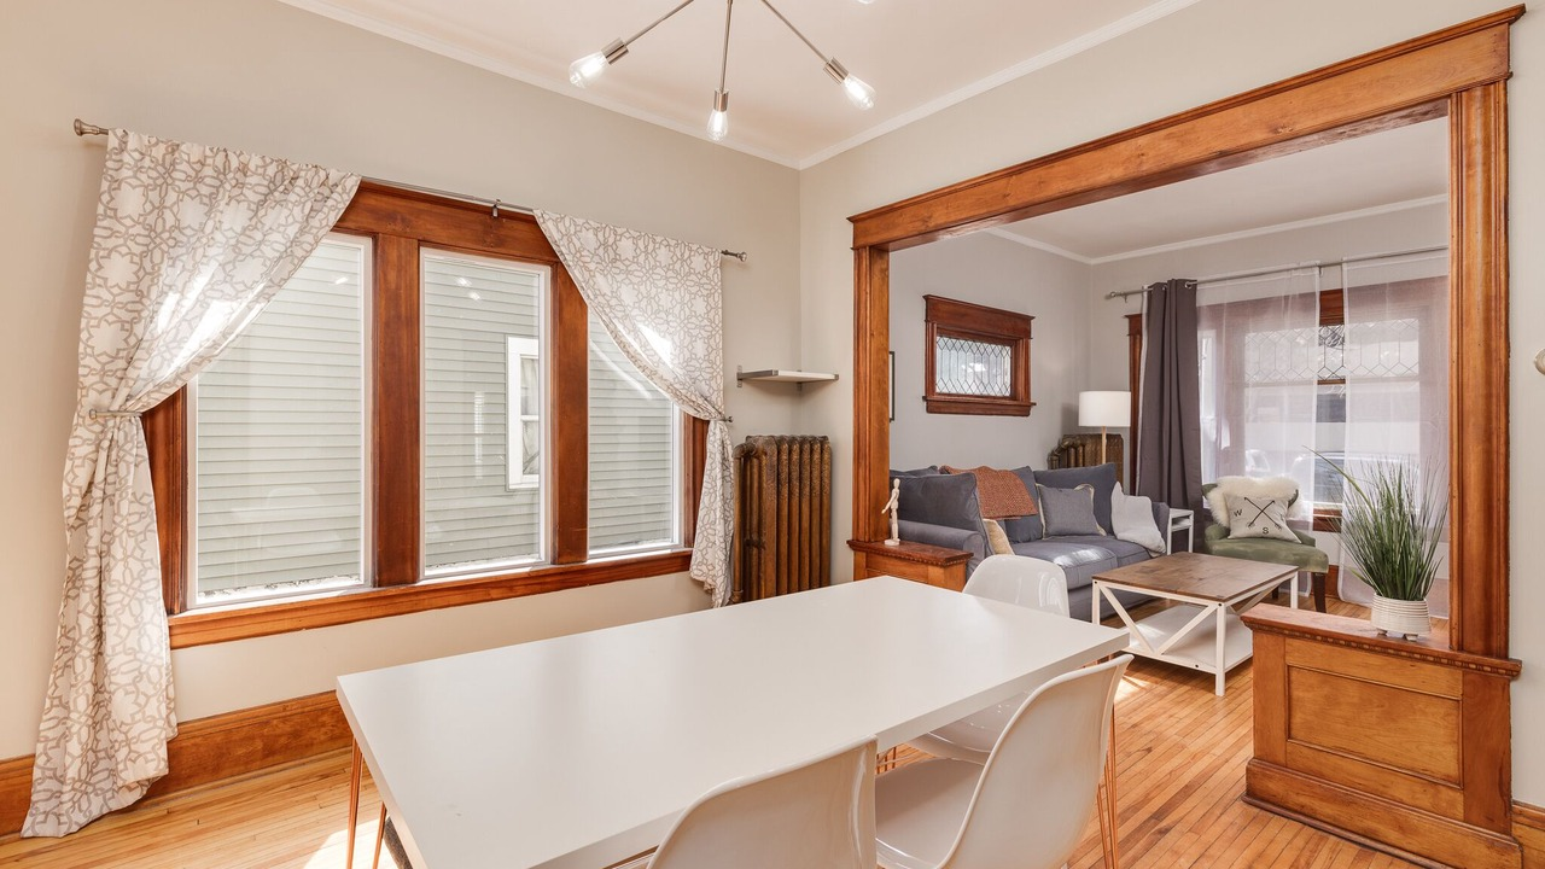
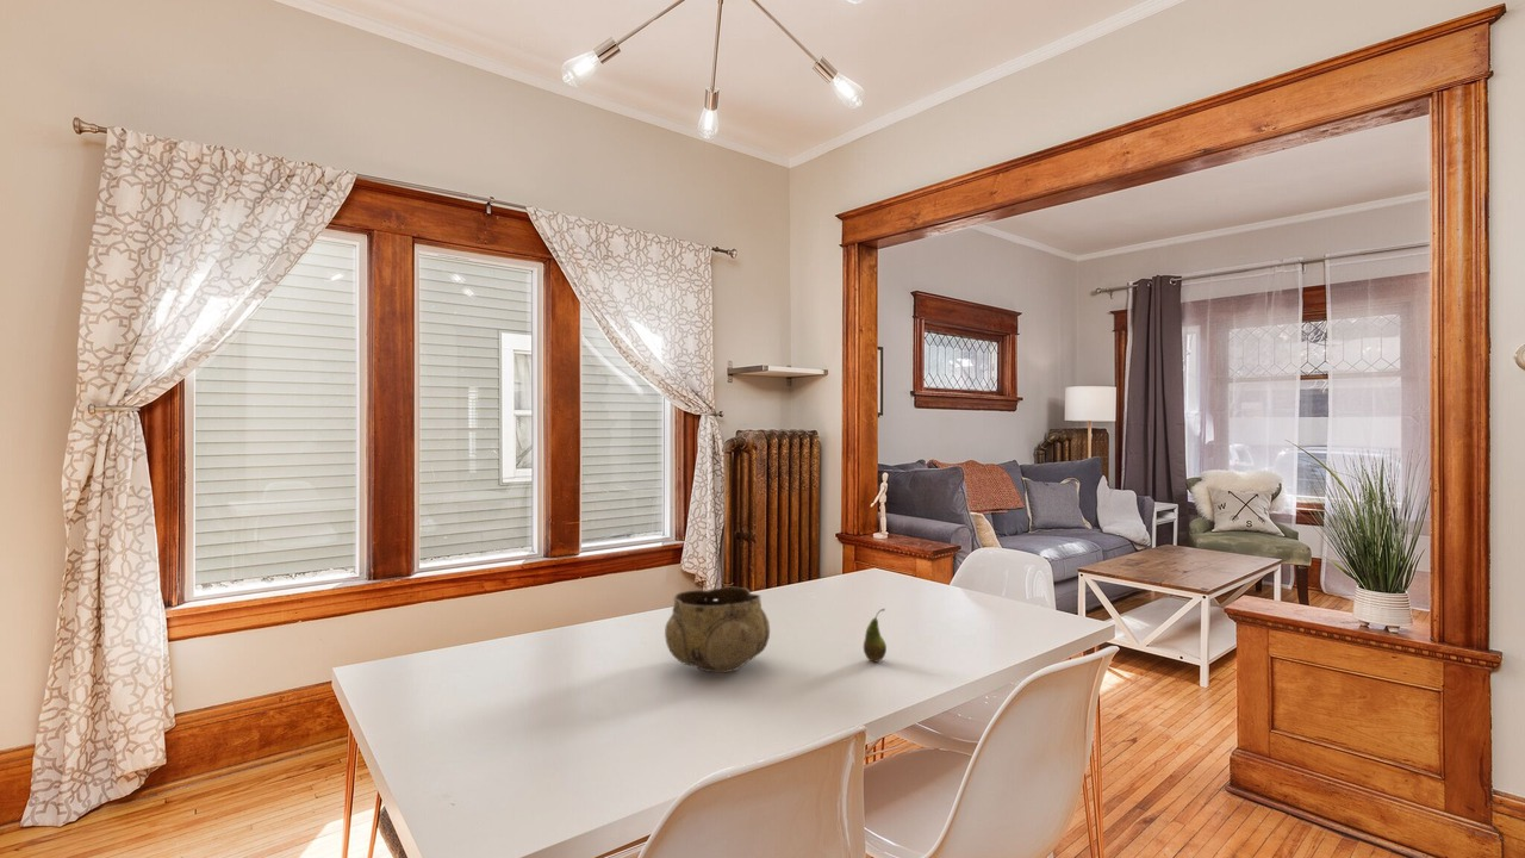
+ decorative bowl [664,586,771,673]
+ fruit [863,608,888,663]
